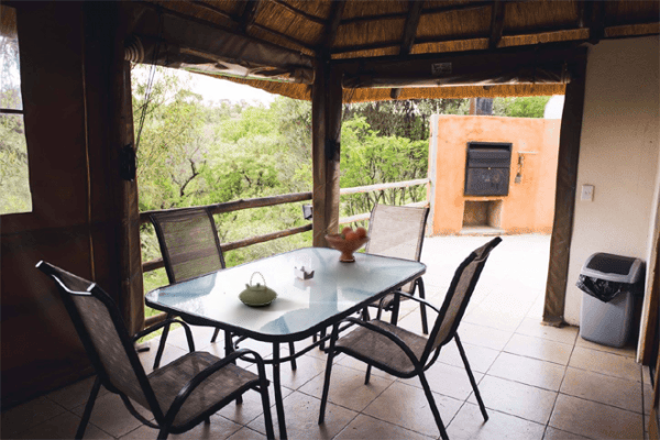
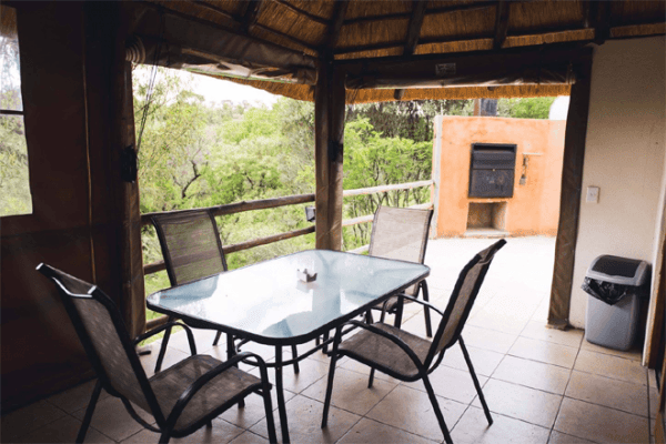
- teapot [238,271,278,307]
- fruit bowl [324,226,372,263]
